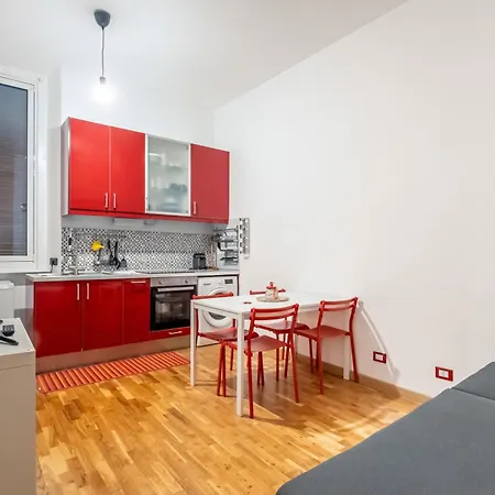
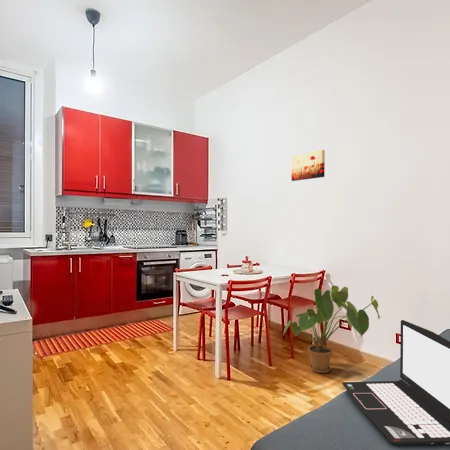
+ house plant [282,285,381,374]
+ laptop [341,319,450,446]
+ wall art [290,149,326,182]
